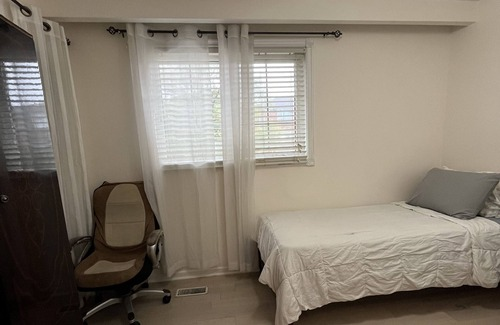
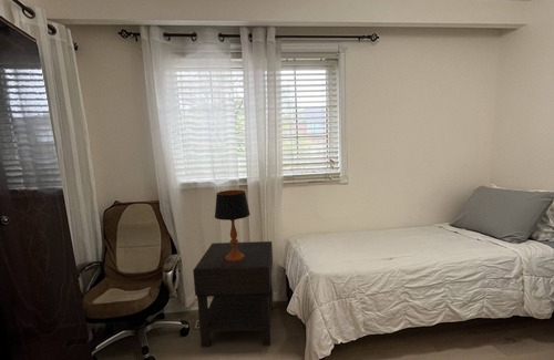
+ nightstand [192,240,274,348]
+ table lamp [214,189,252,263]
